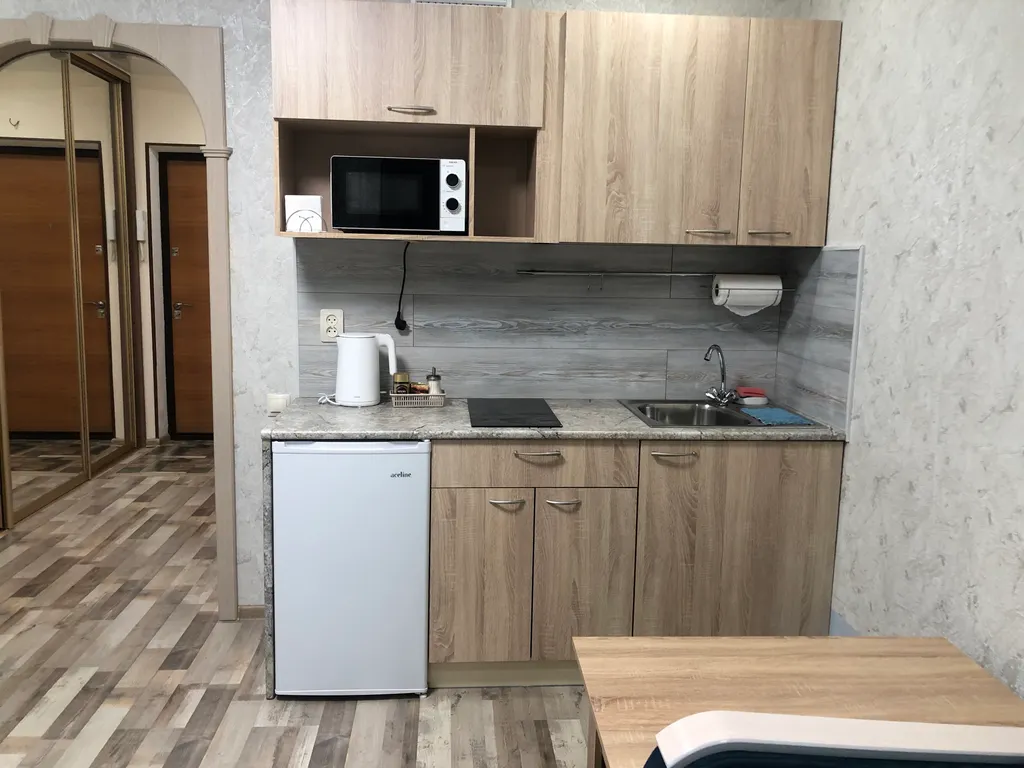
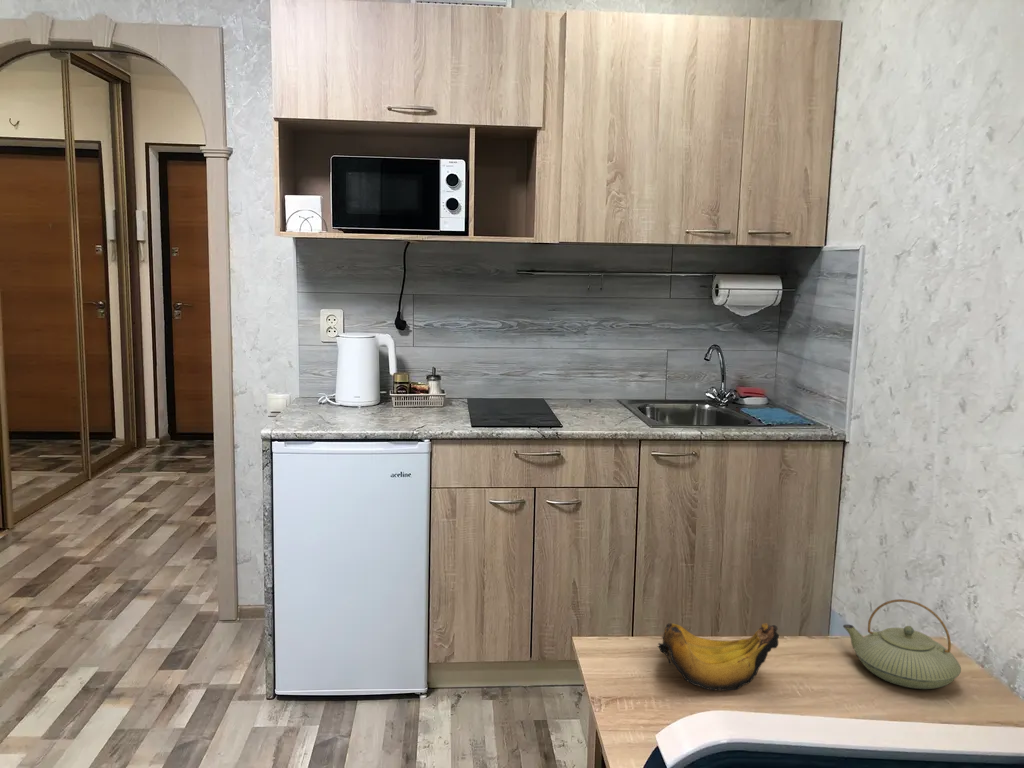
+ teapot [842,598,962,690]
+ banana bunch [657,622,780,692]
